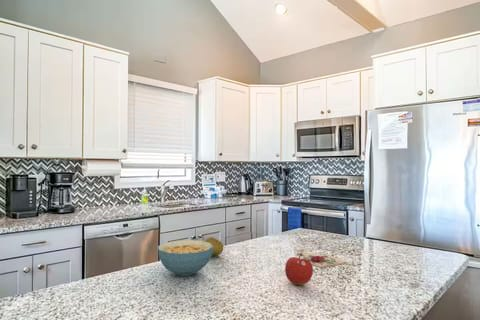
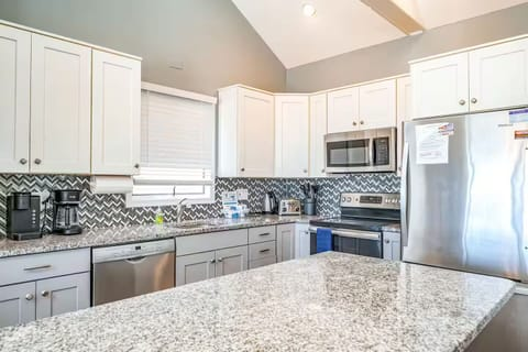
- fruit [284,253,314,286]
- cutting board [297,250,347,269]
- fruit [204,236,224,257]
- cereal bowl [157,239,213,277]
